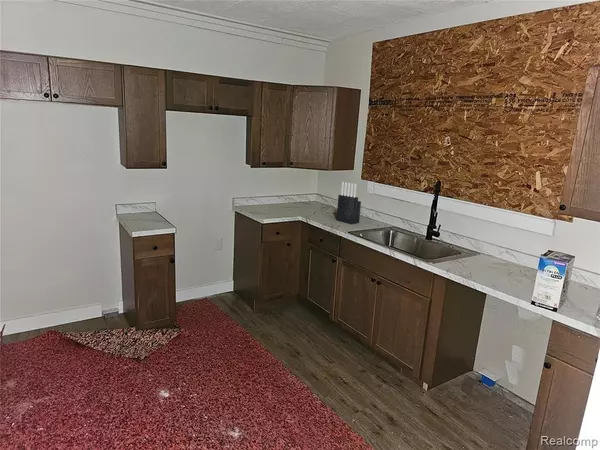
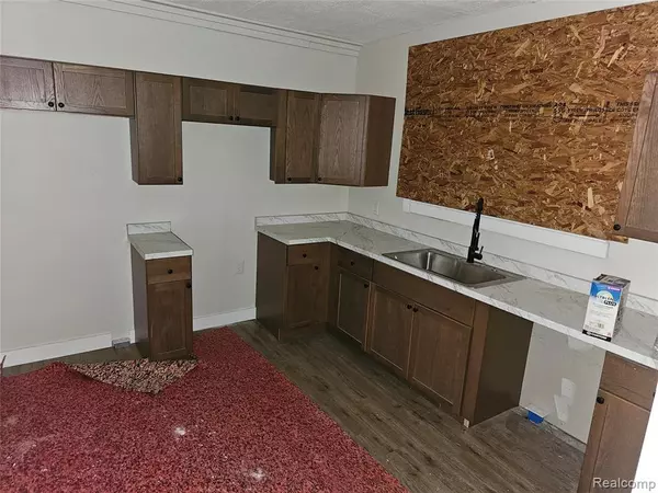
- knife block [336,181,362,225]
